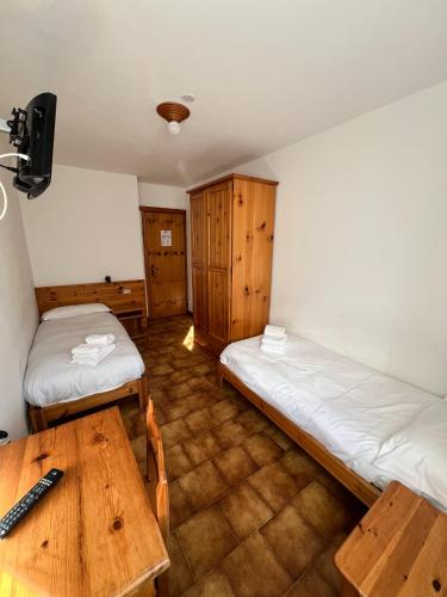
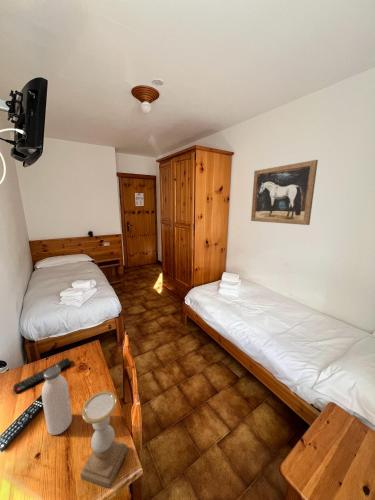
+ remote control [12,357,72,394]
+ wall art [250,159,319,226]
+ candle holder [79,390,128,489]
+ water bottle [41,366,73,436]
